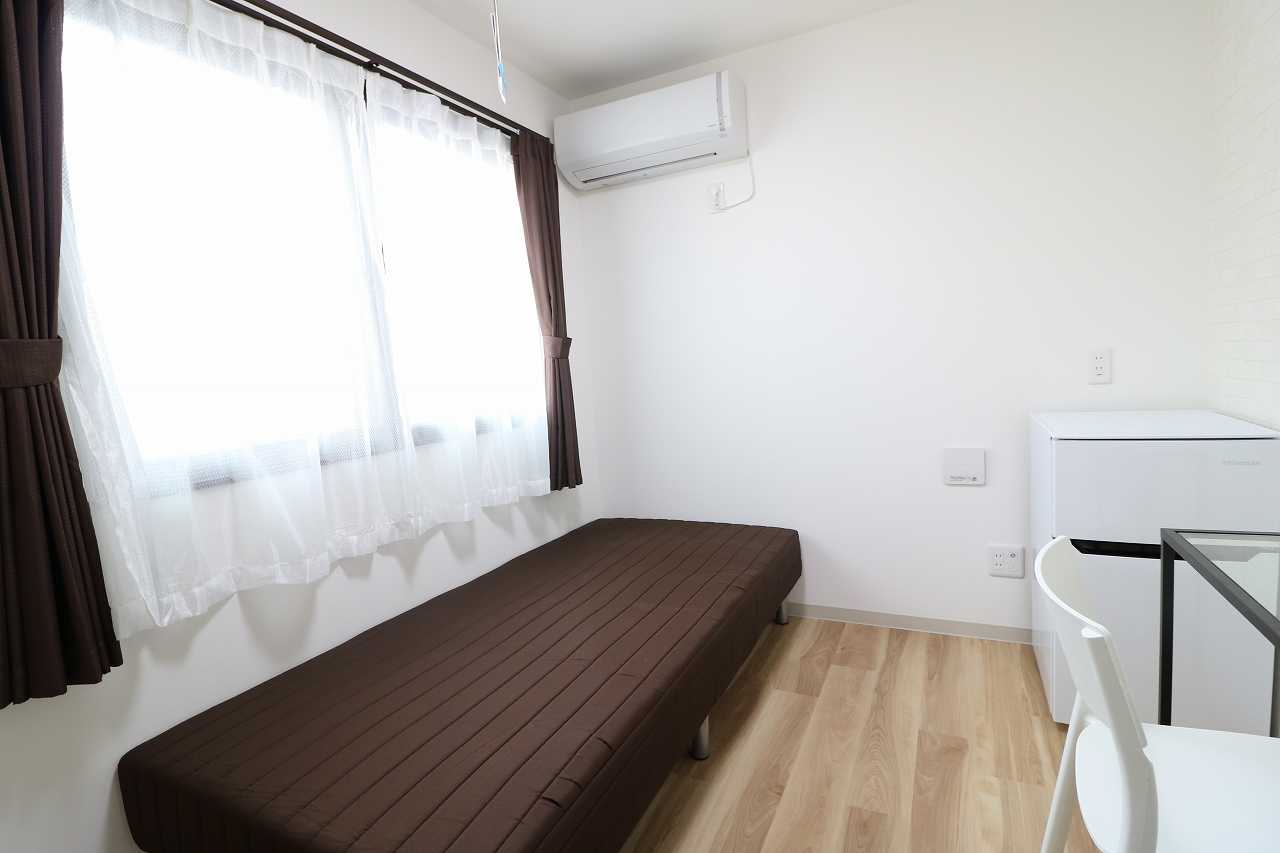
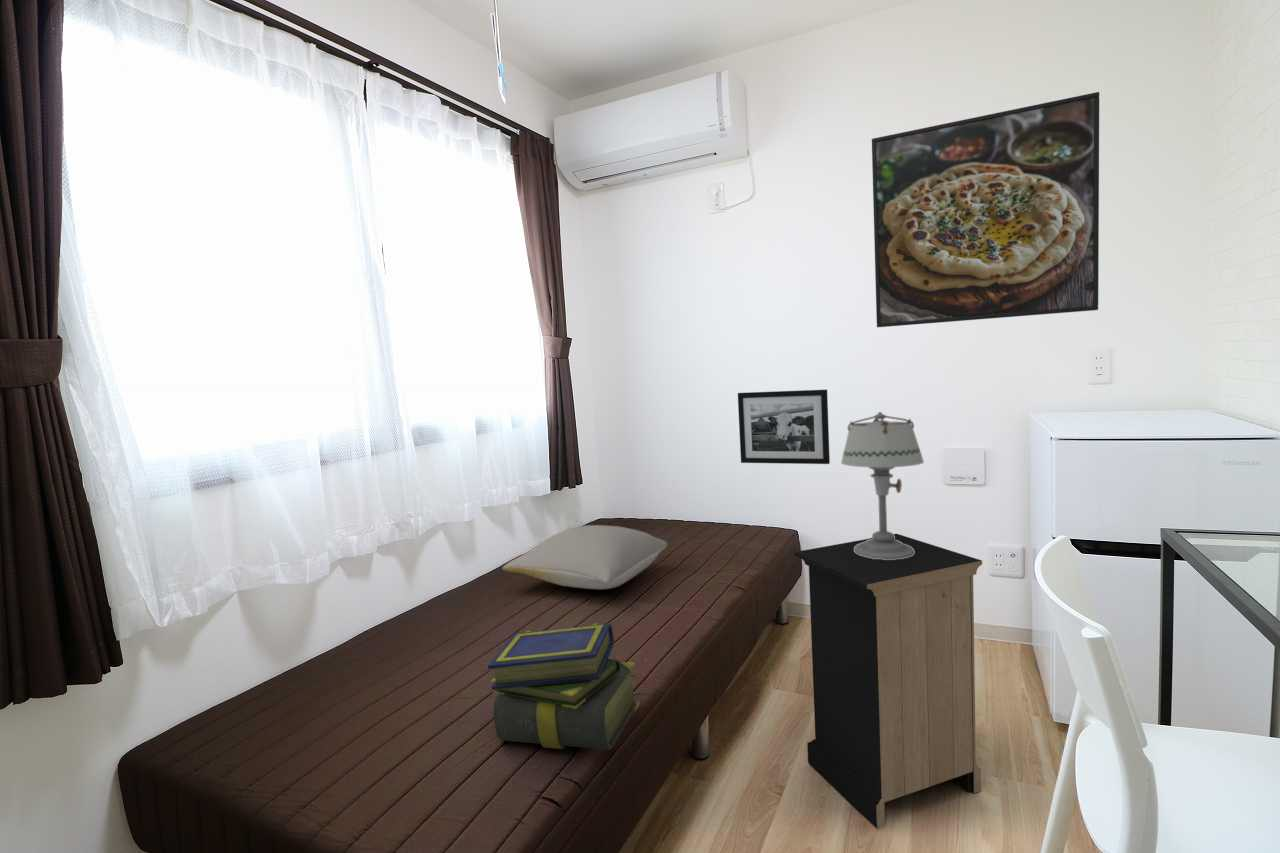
+ picture frame [737,389,831,465]
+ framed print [871,91,1100,328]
+ stack of books [487,622,640,751]
+ pillow [501,524,668,590]
+ table lamp [840,411,925,560]
+ nightstand [793,533,983,830]
